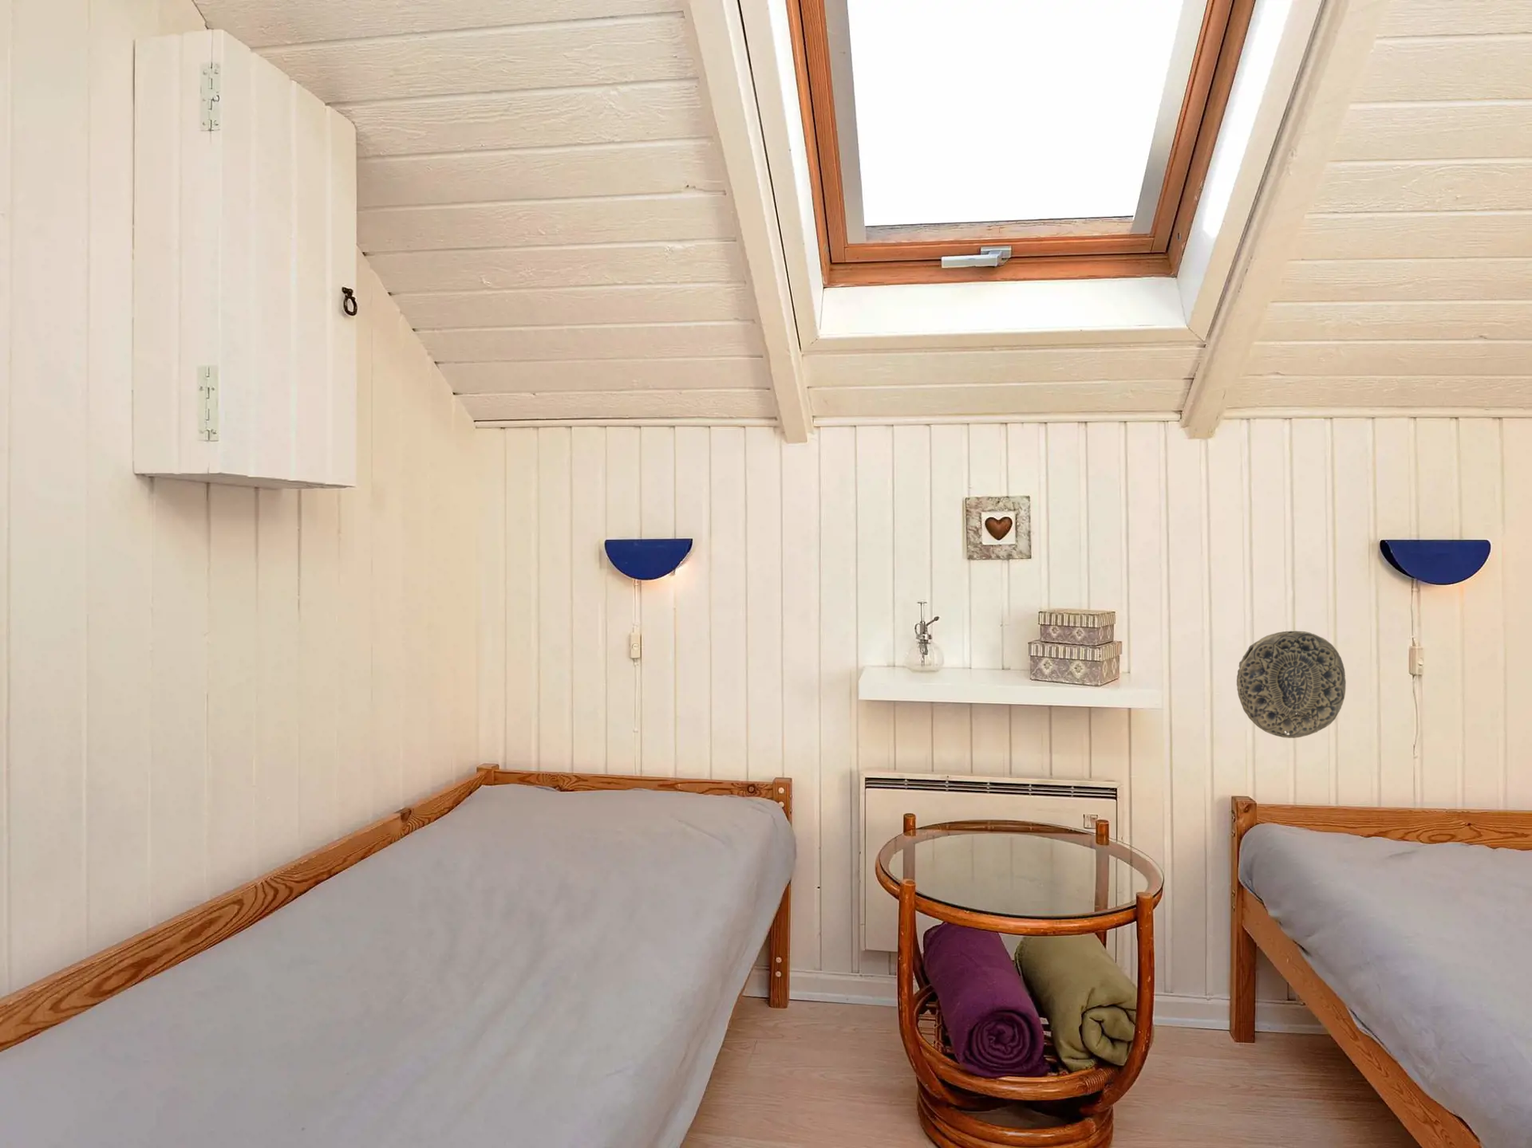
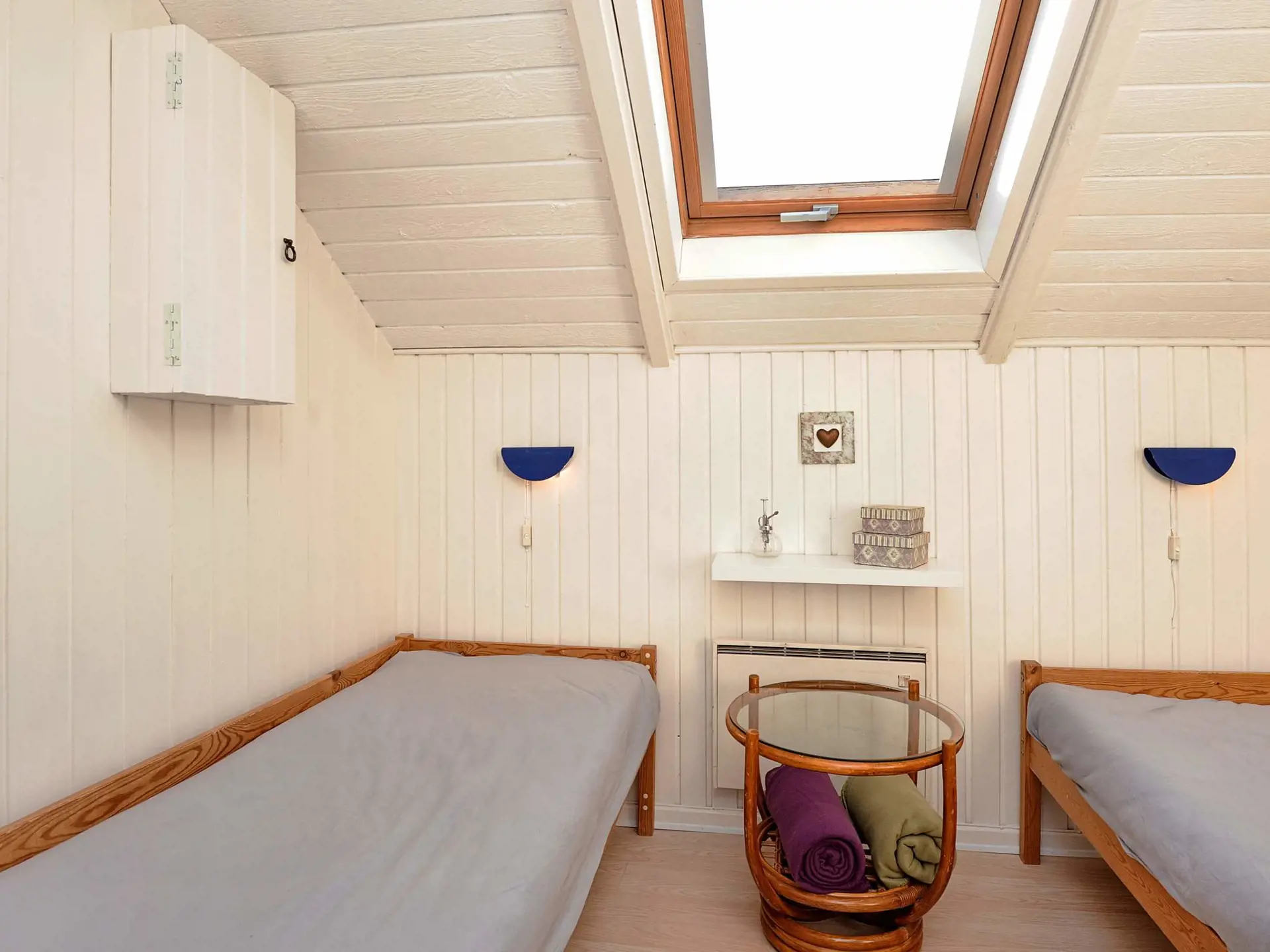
- decorative plate [1236,631,1347,739]
